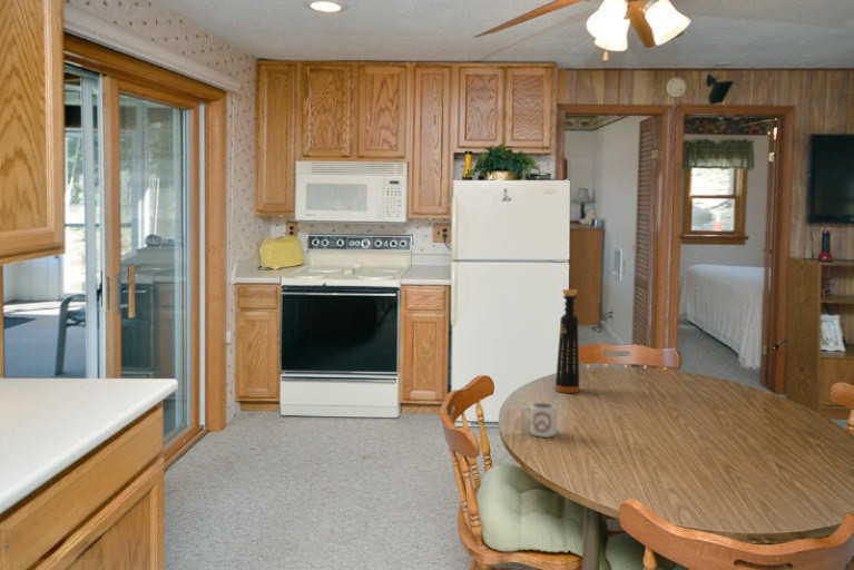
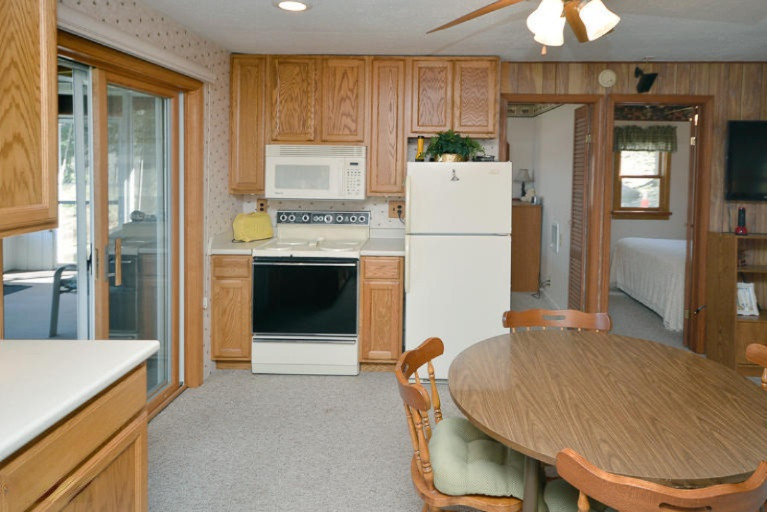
- cup [520,402,558,439]
- bottle [554,288,580,394]
